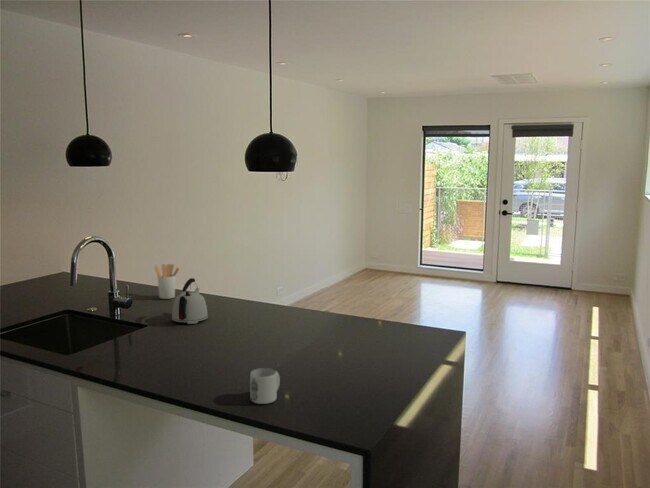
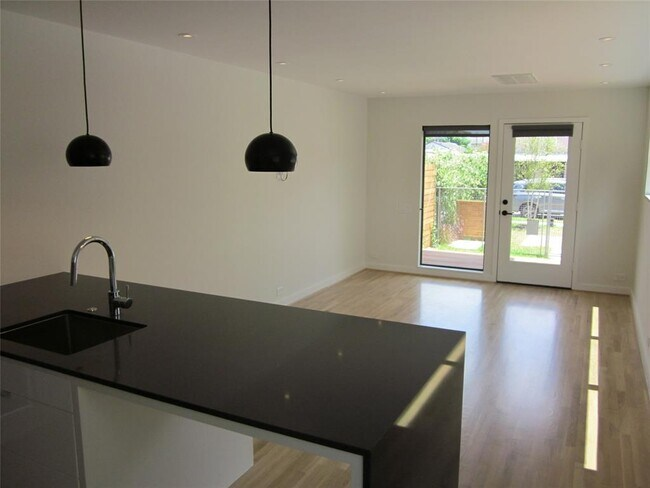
- mug [249,367,281,405]
- kettle [171,277,209,325]
- utensil holder [154,263,180,300]
